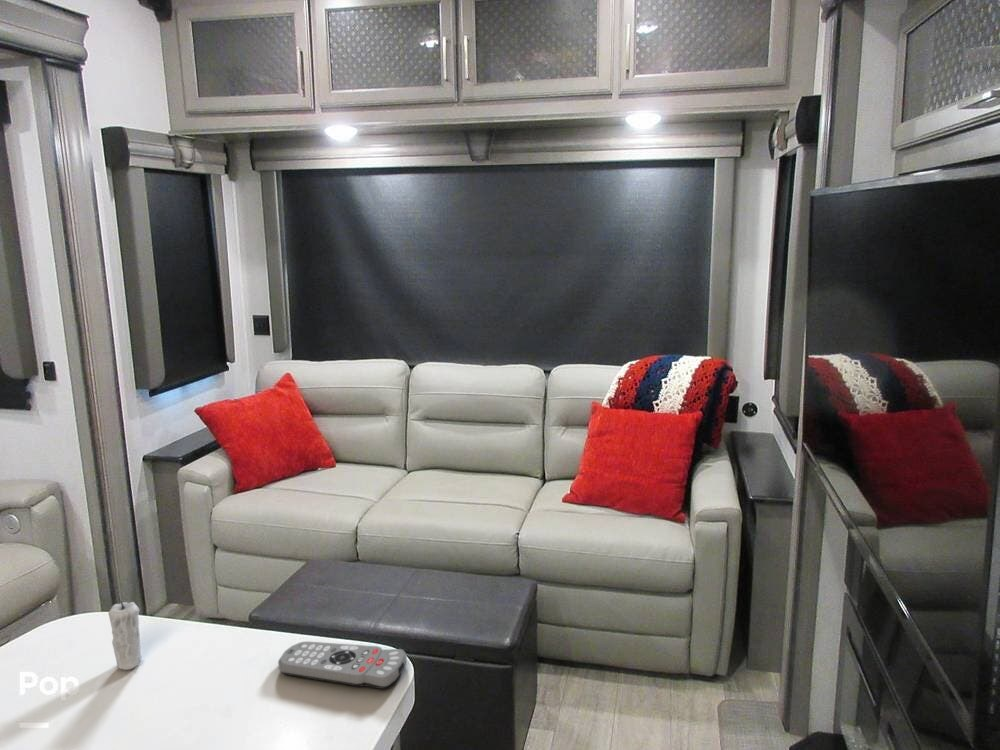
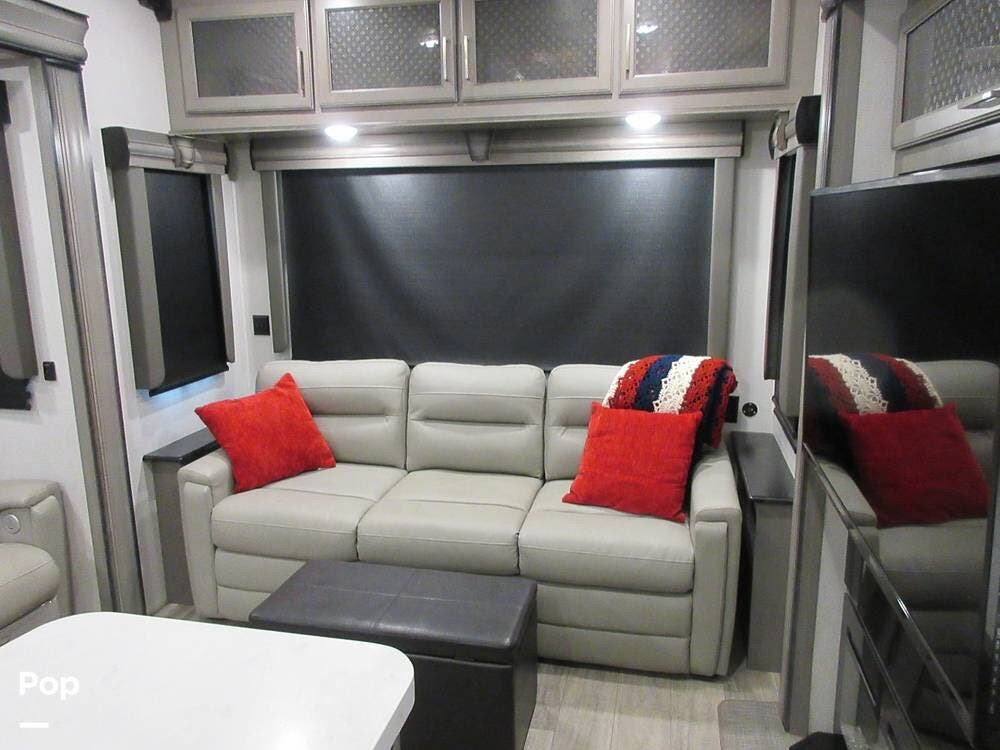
- remote control [277,640,408,690]
- candle [107,597,142,671]
